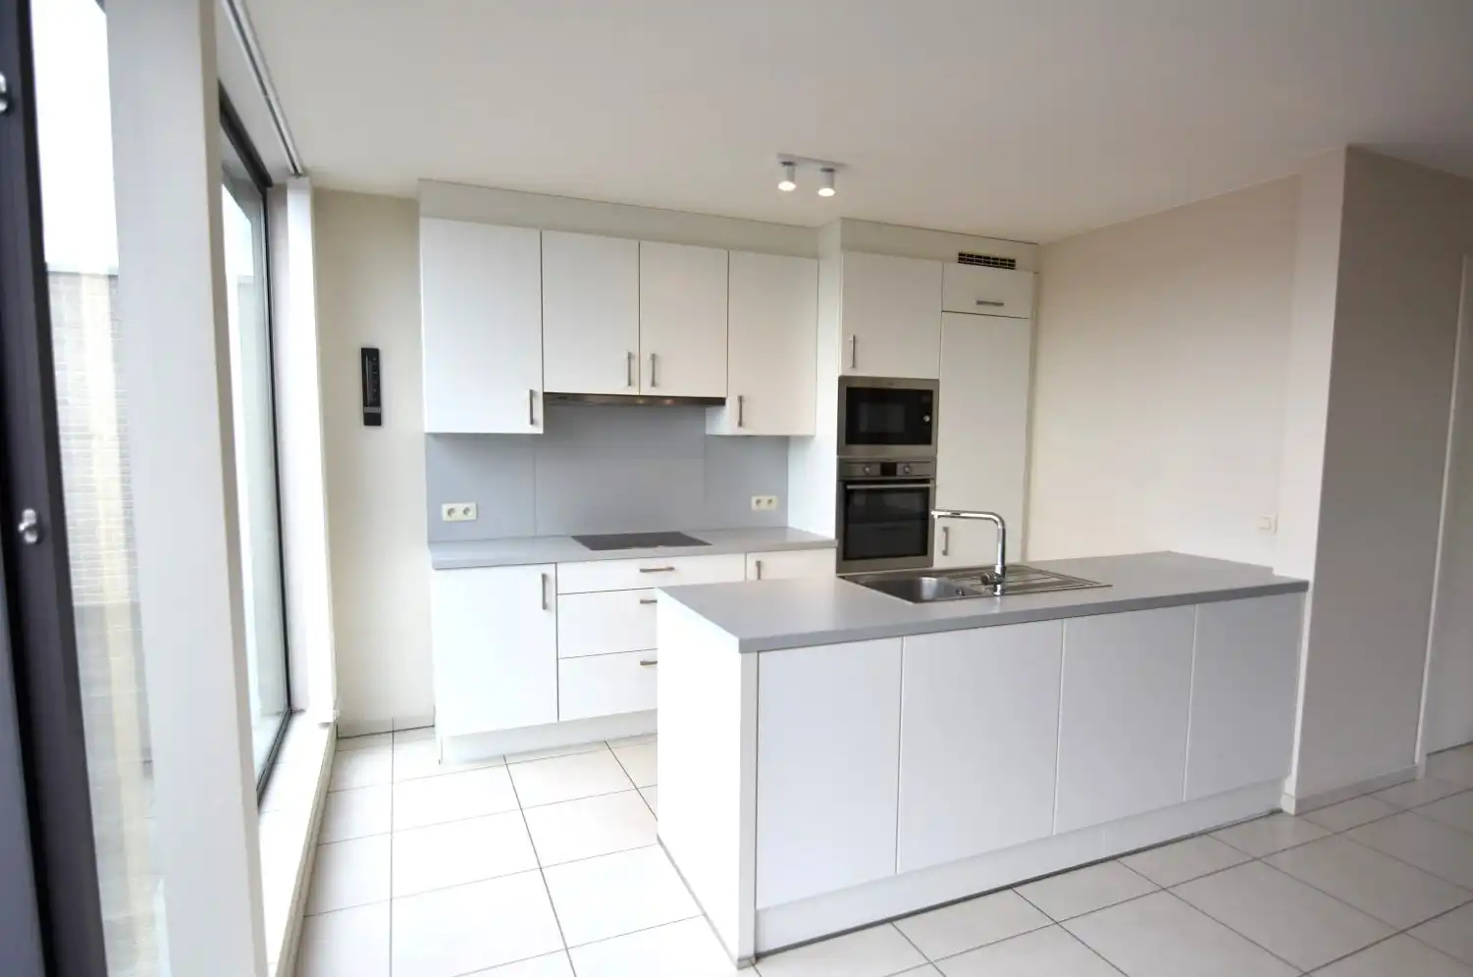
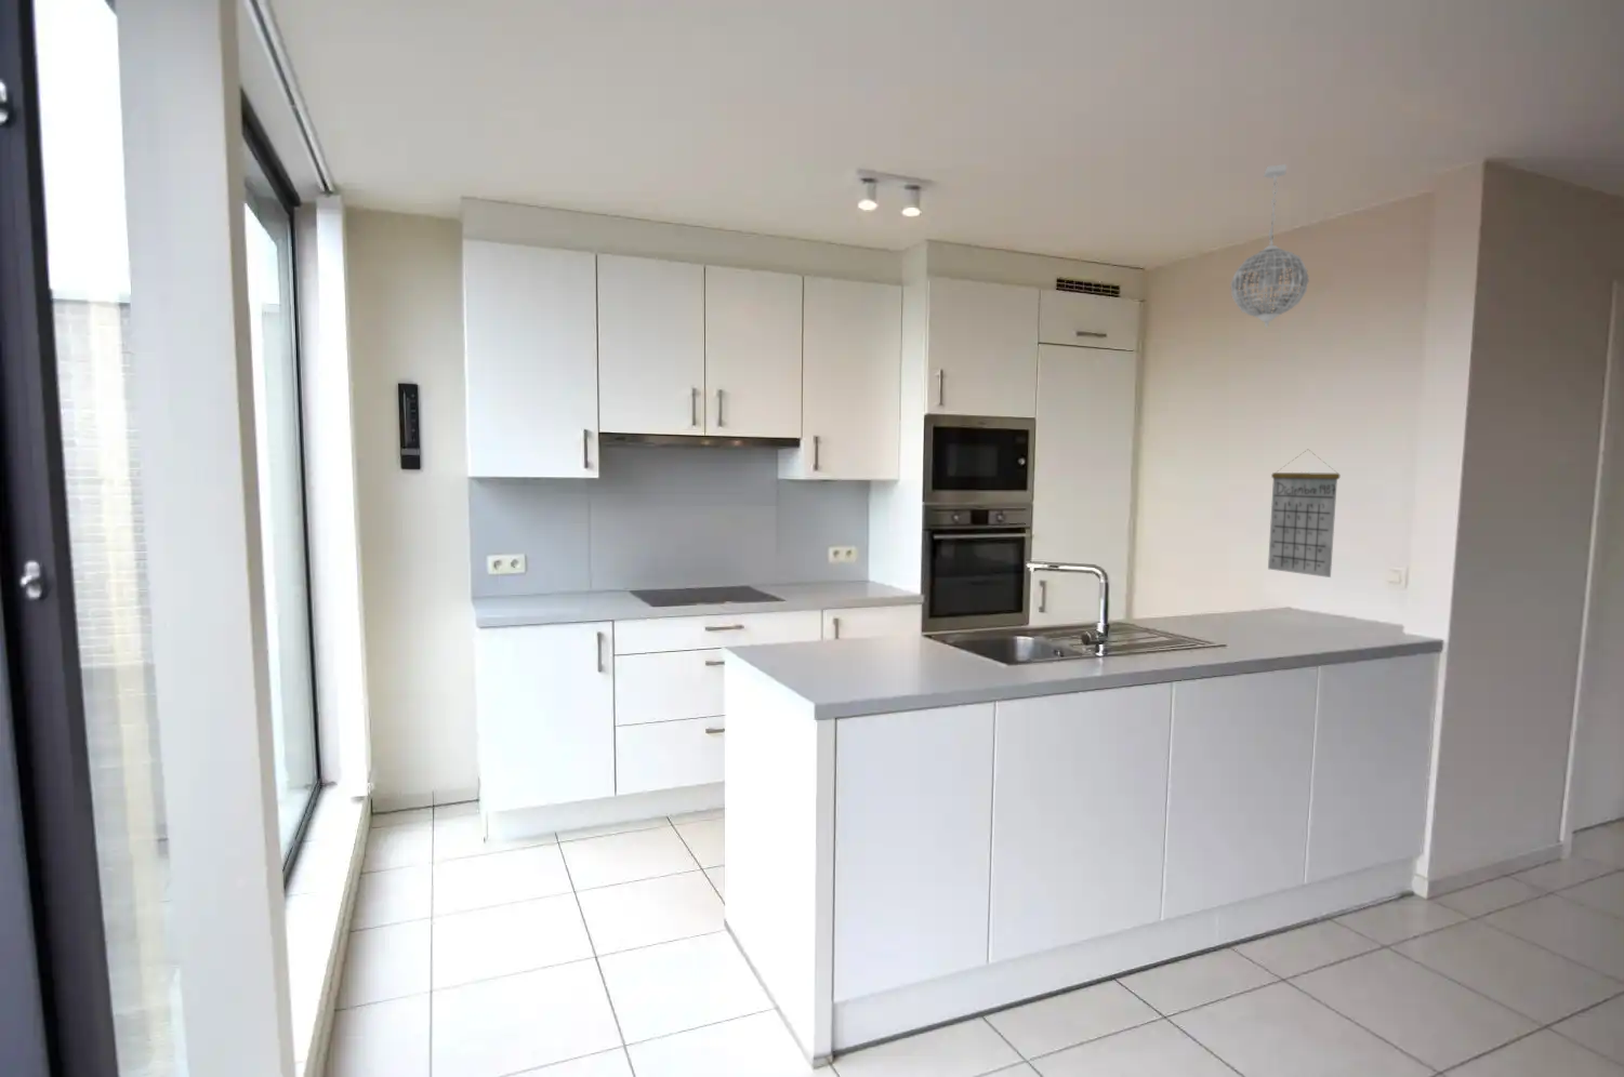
+ calendar [1267,448,1340,578]
+ pendant light [1230,163,1310,329]
